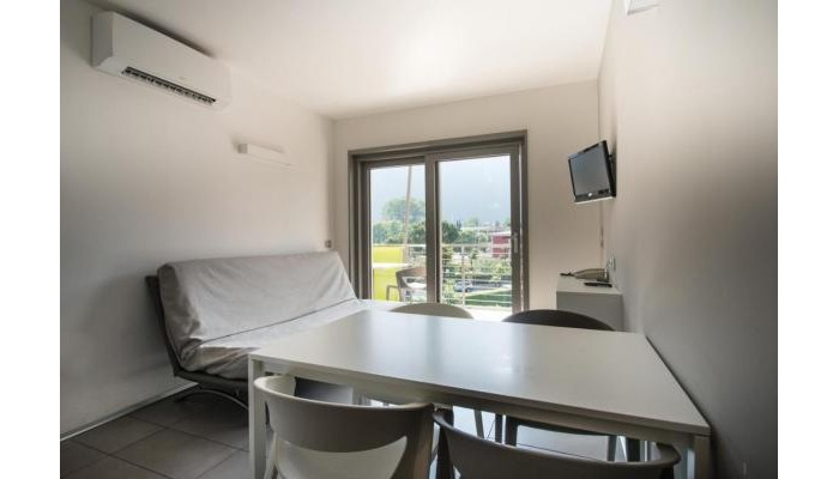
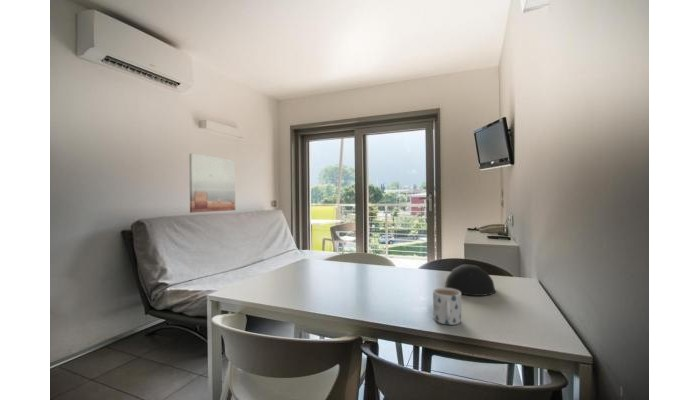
+ mug [432,287,462,326]
+ bowl [444,264,496,297]
+ wall art [188,152,236,214]
